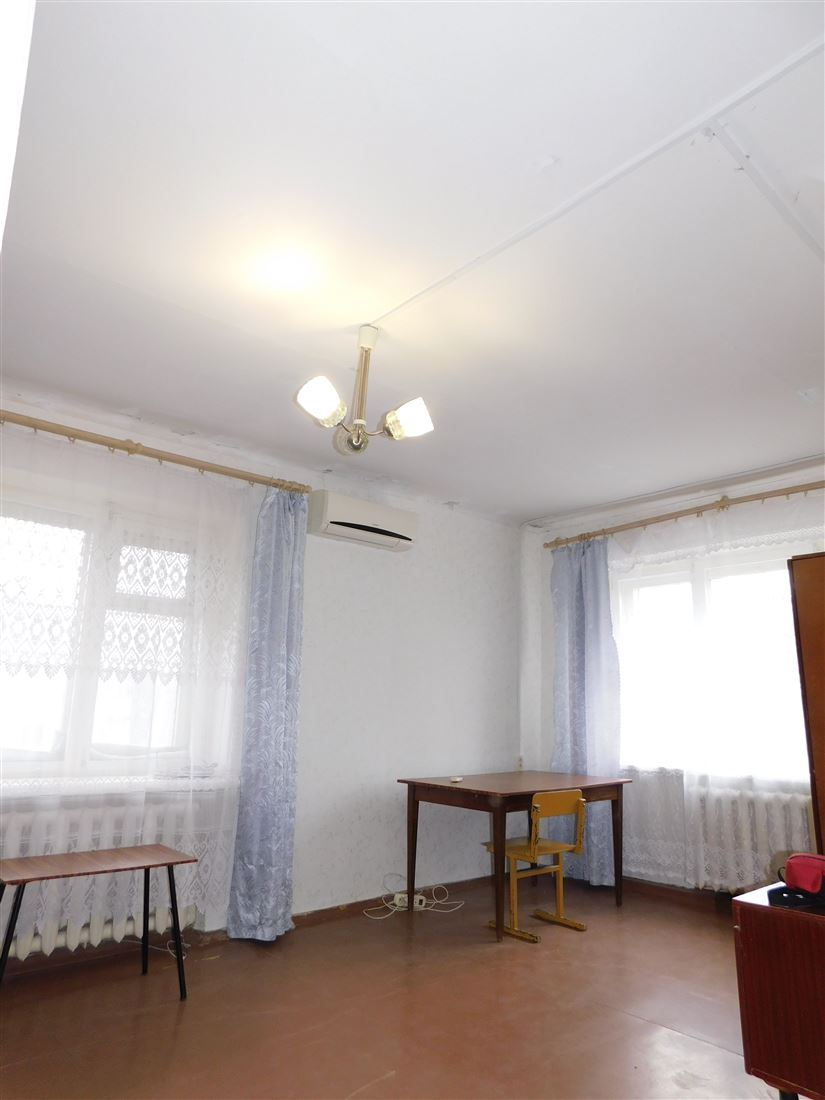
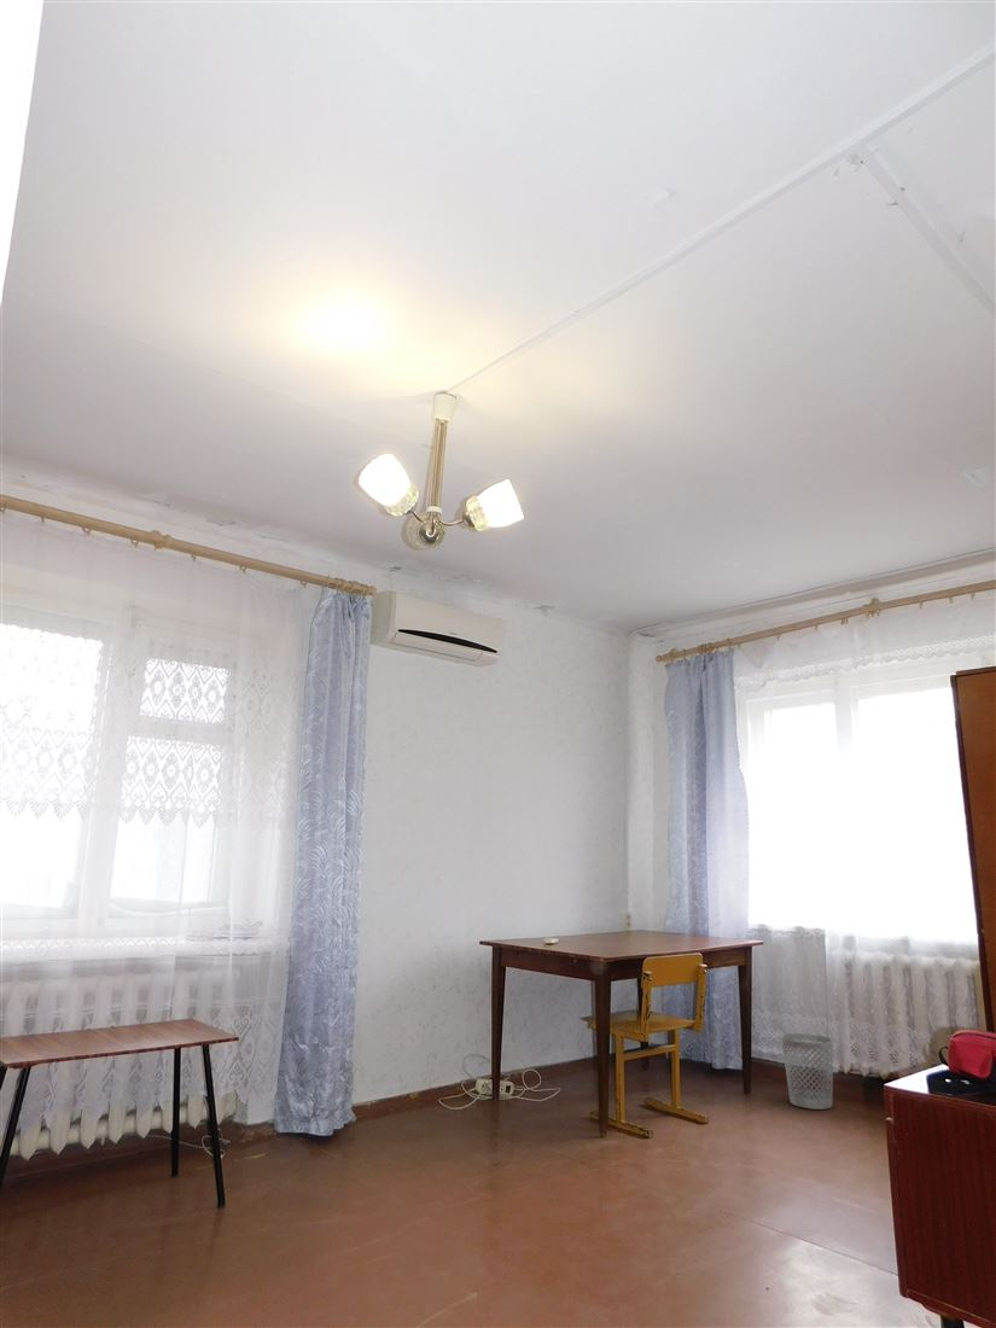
+ wastebasket [780,1032,834,1111]
